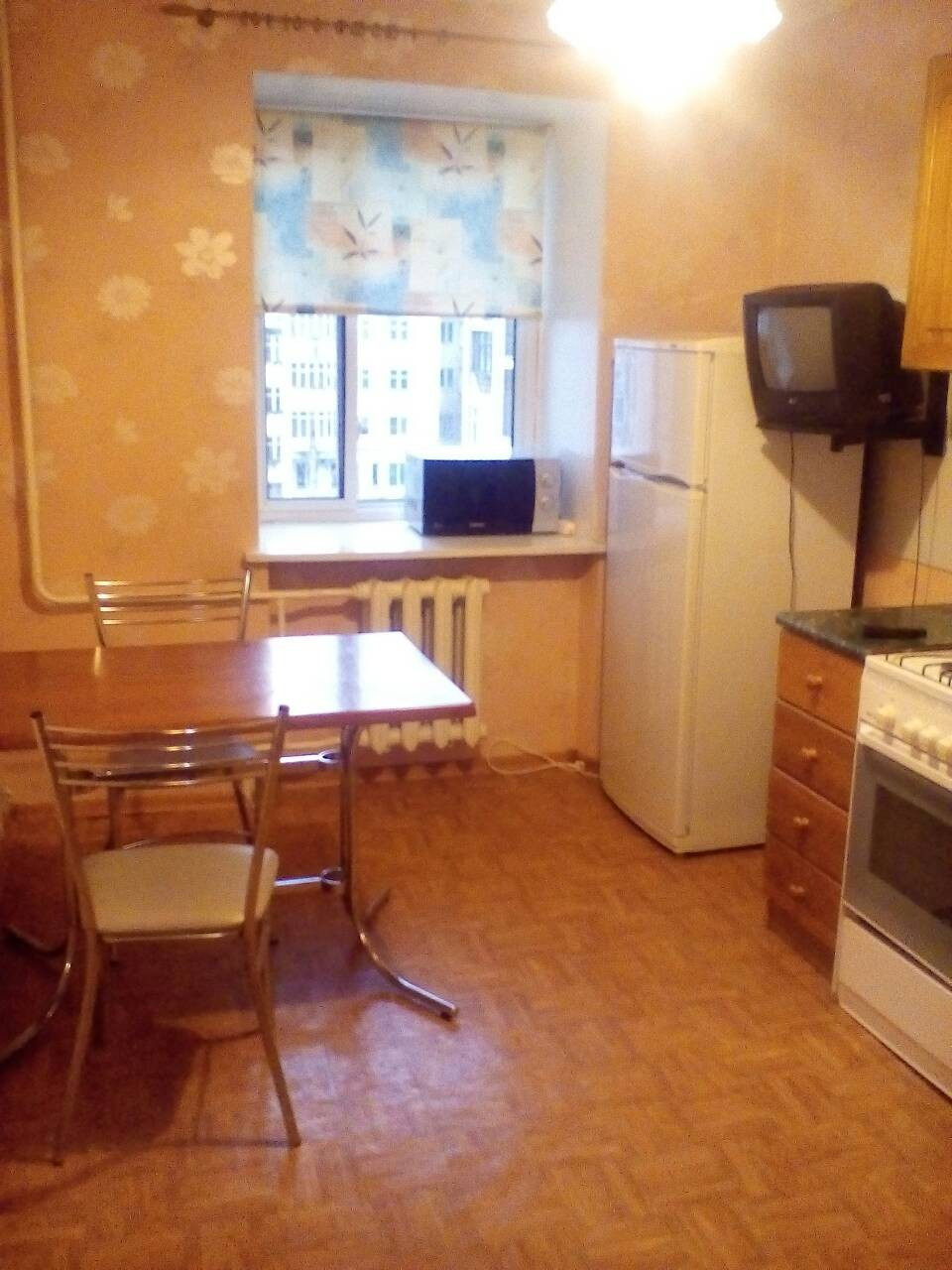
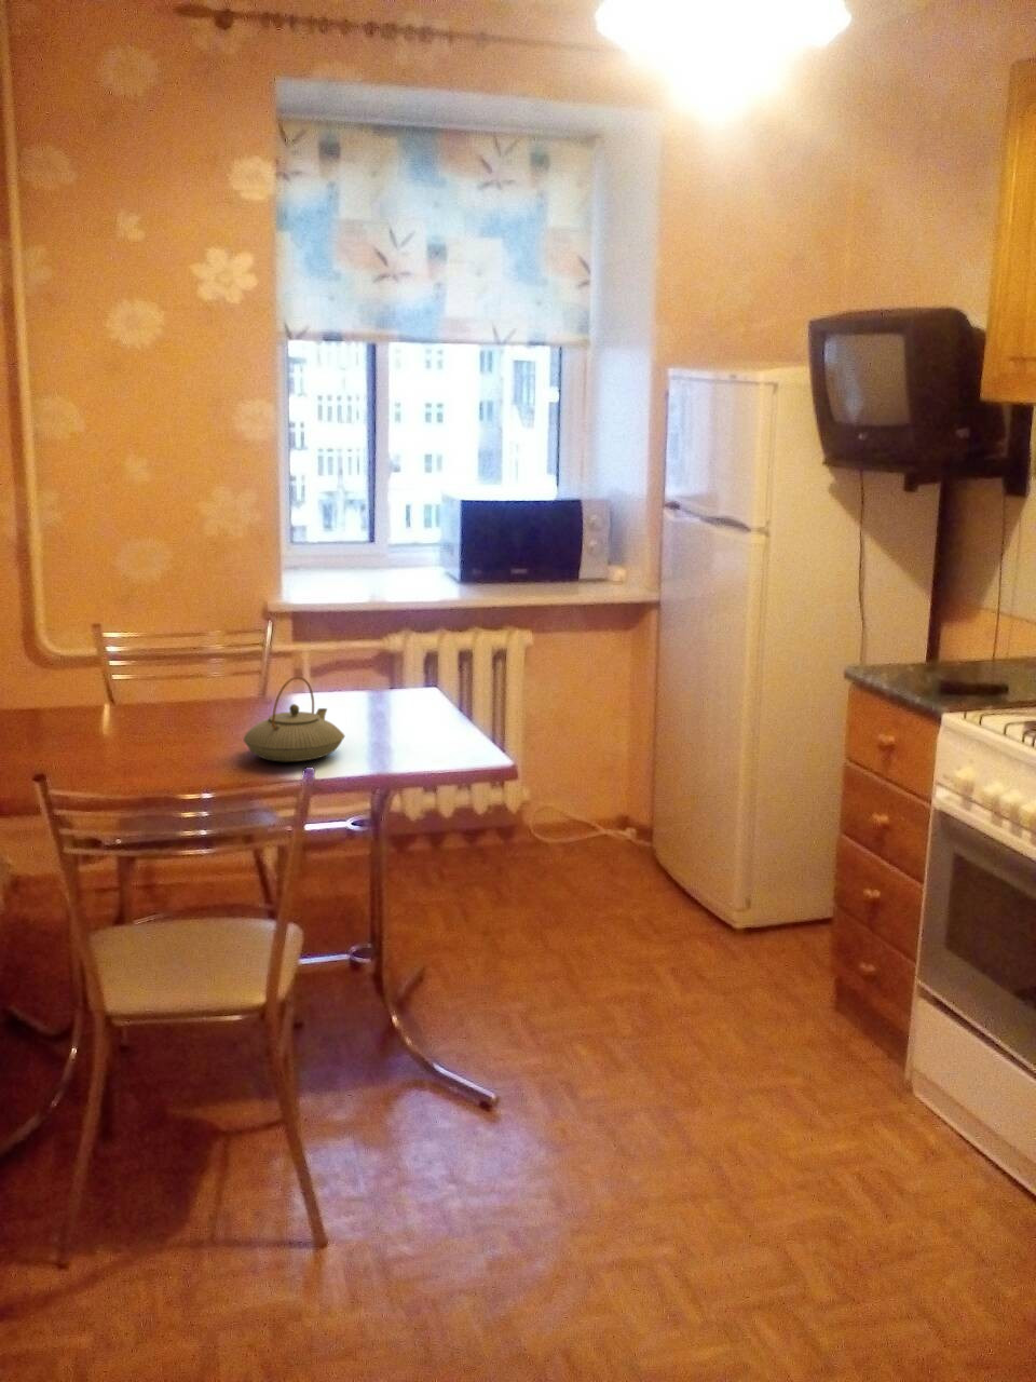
+ teapot [243,676,345,762]
